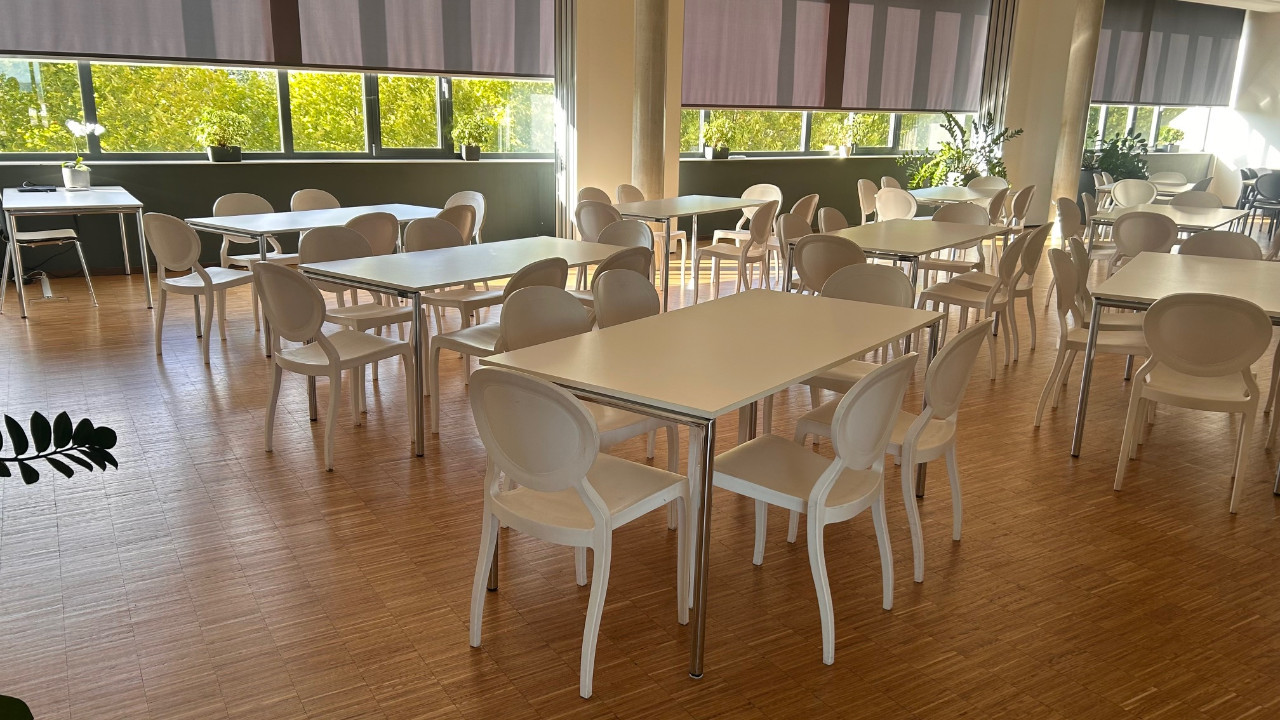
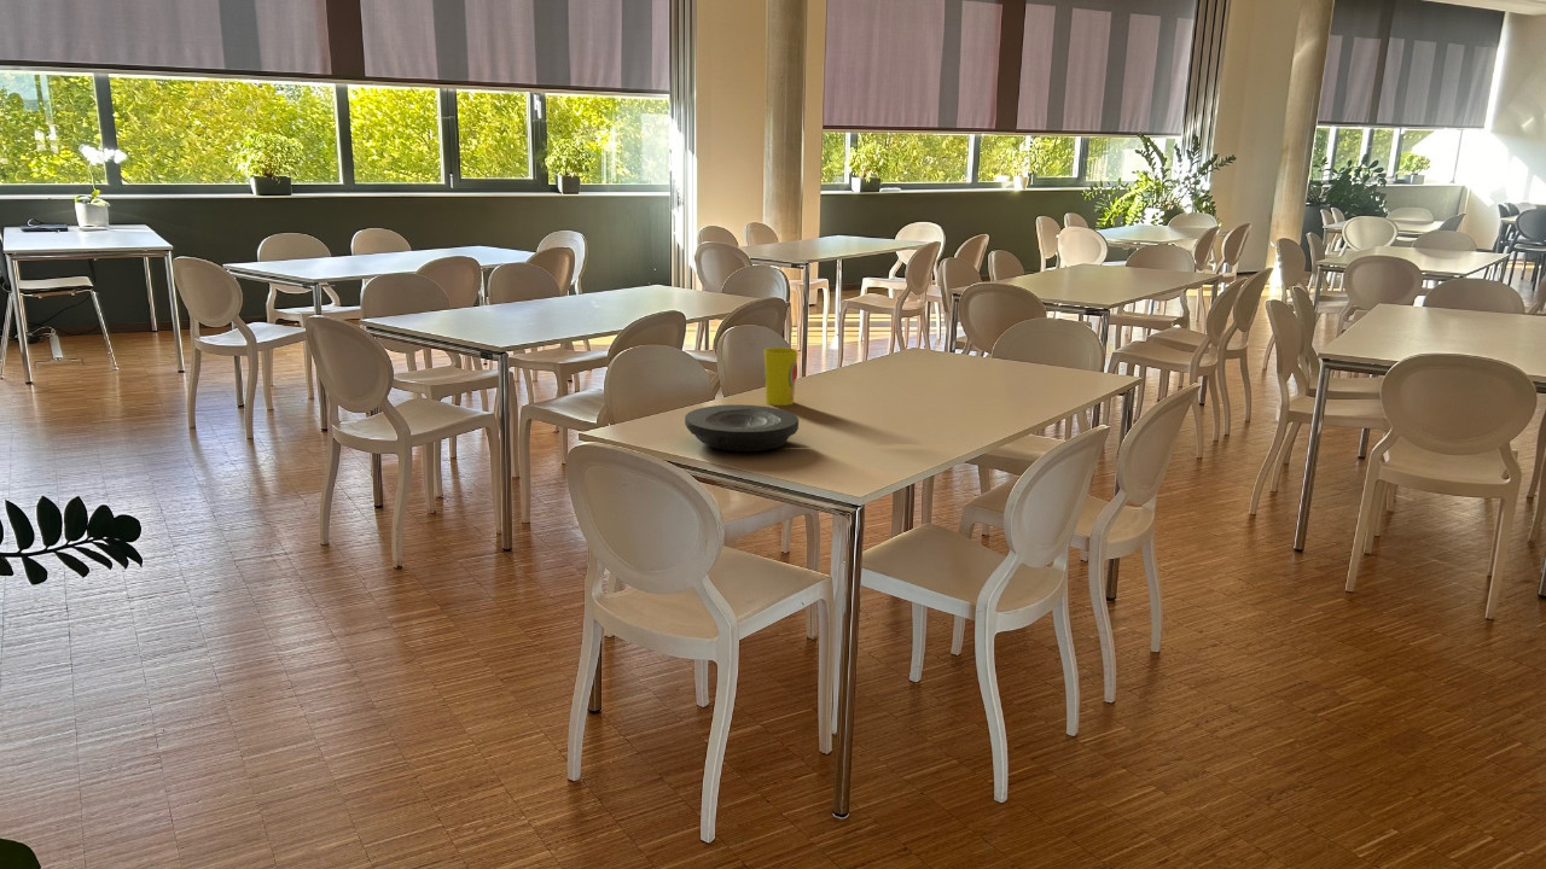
+ cup [762,346,800,407]
+ plate [684,403,800,453]
